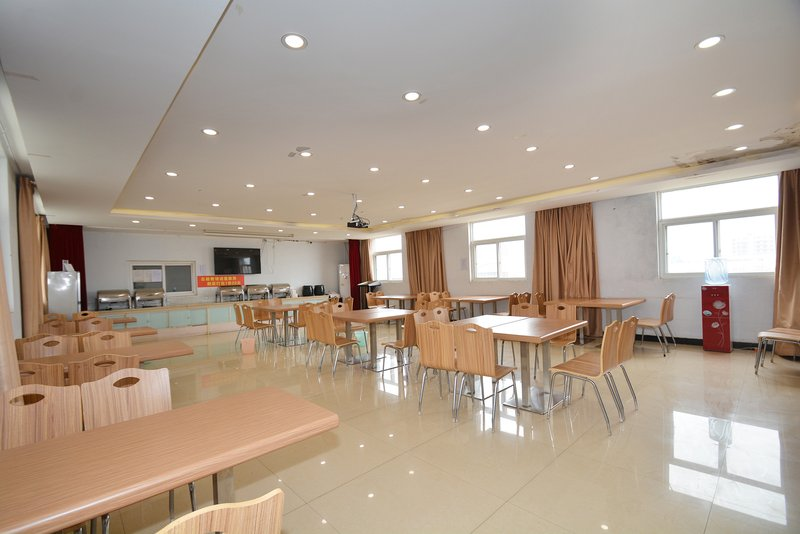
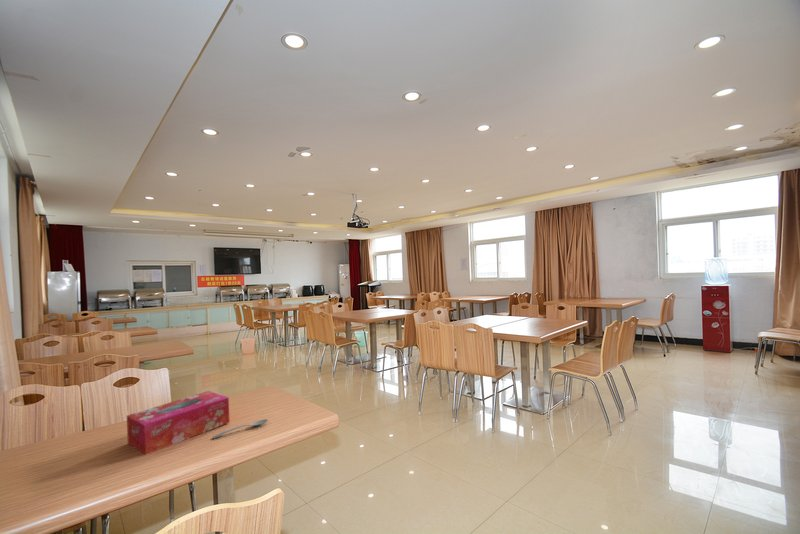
+ spoon [211,418,269,440]
+ tissue box [126,390,231,456]
